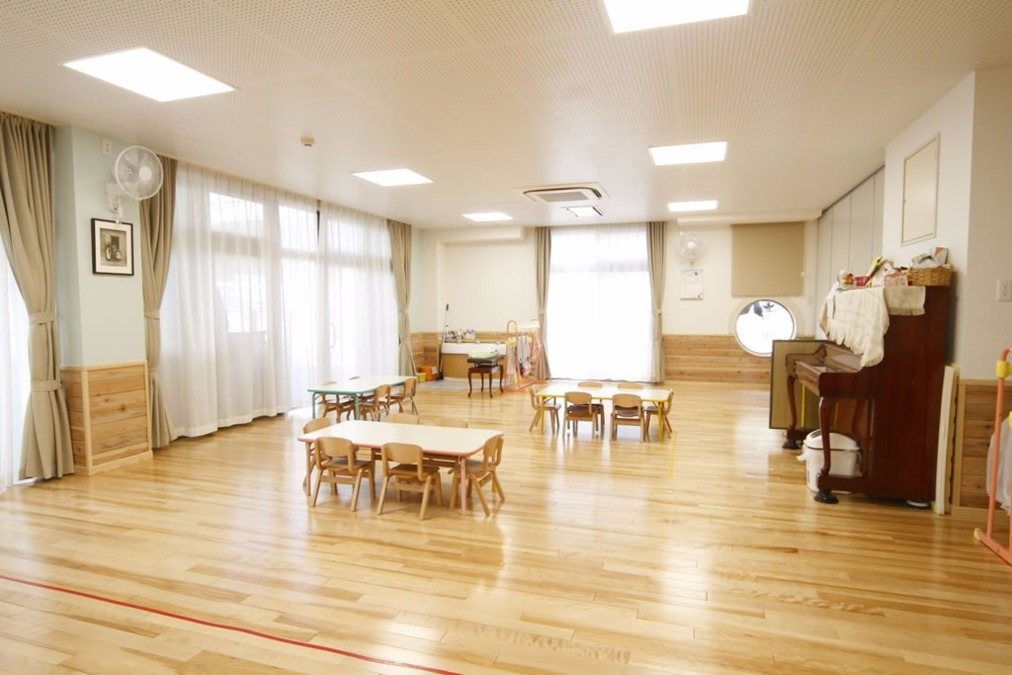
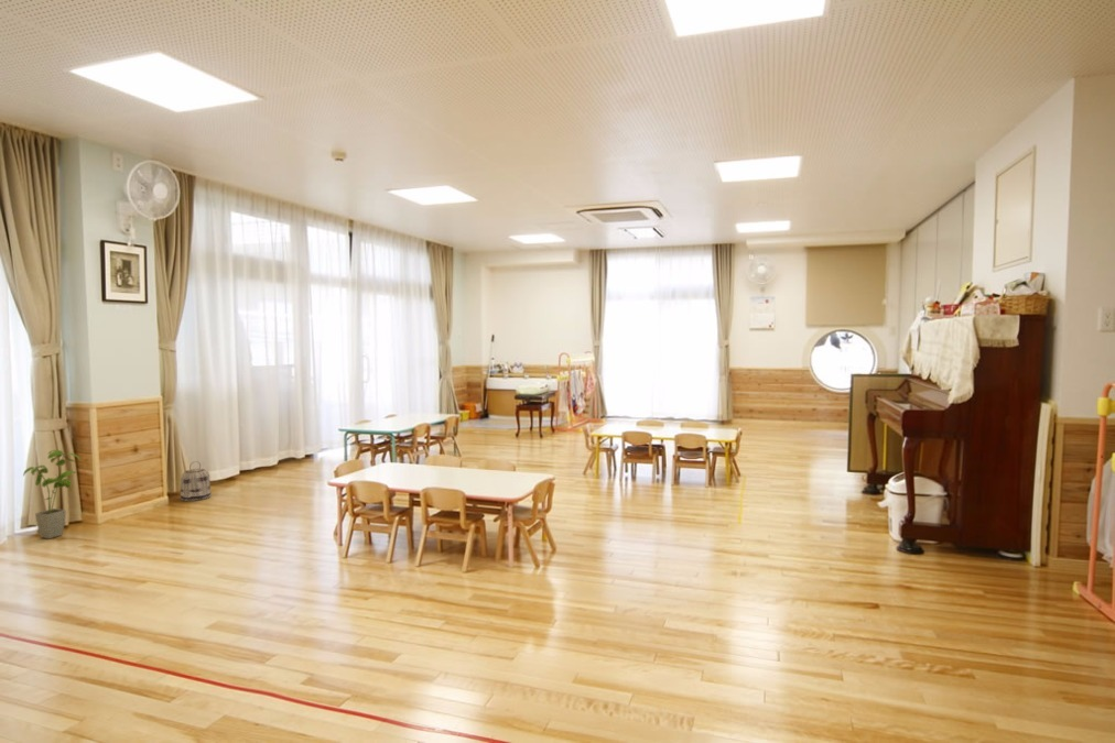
+ house plant [22,449,83,539]
+ basket [180,460,213,502]
